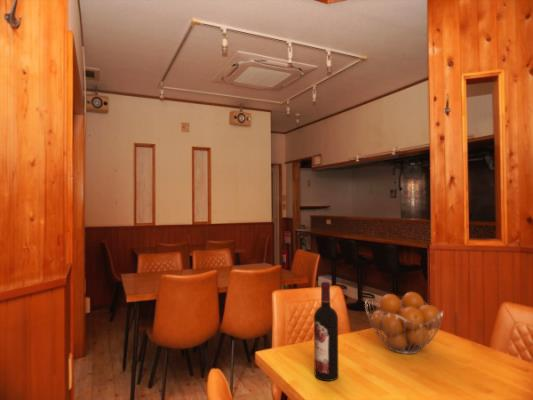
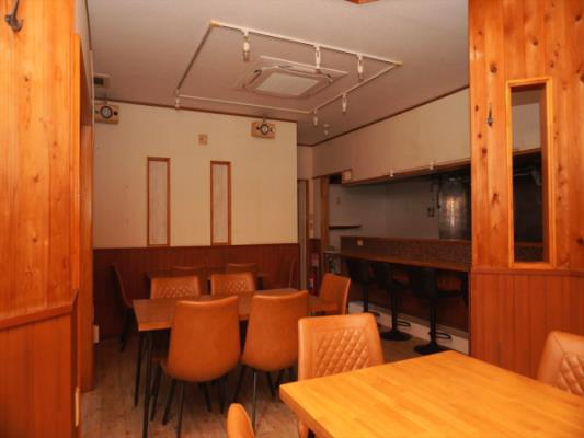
- fruit basket [364,291,445,355]
- wine bottle [313,281,340,382]
